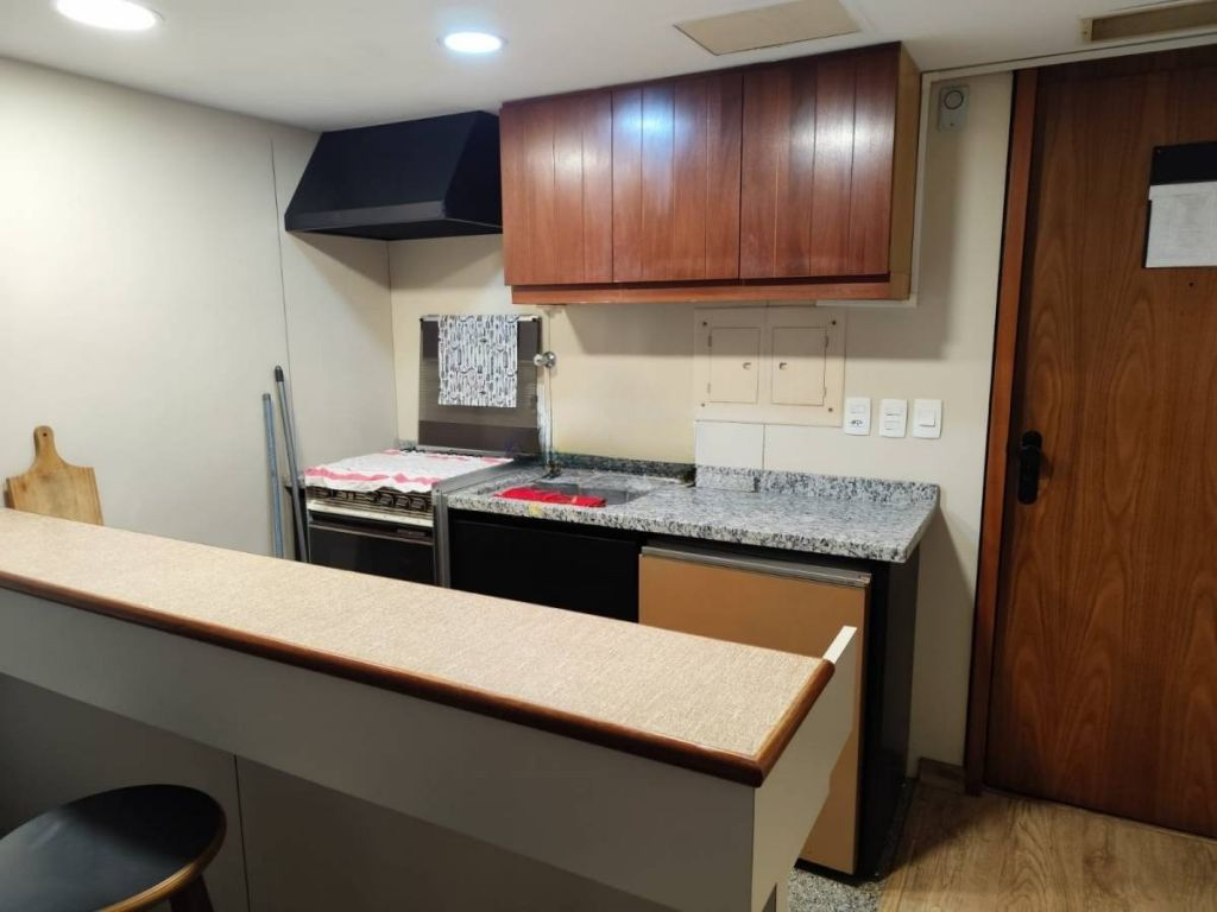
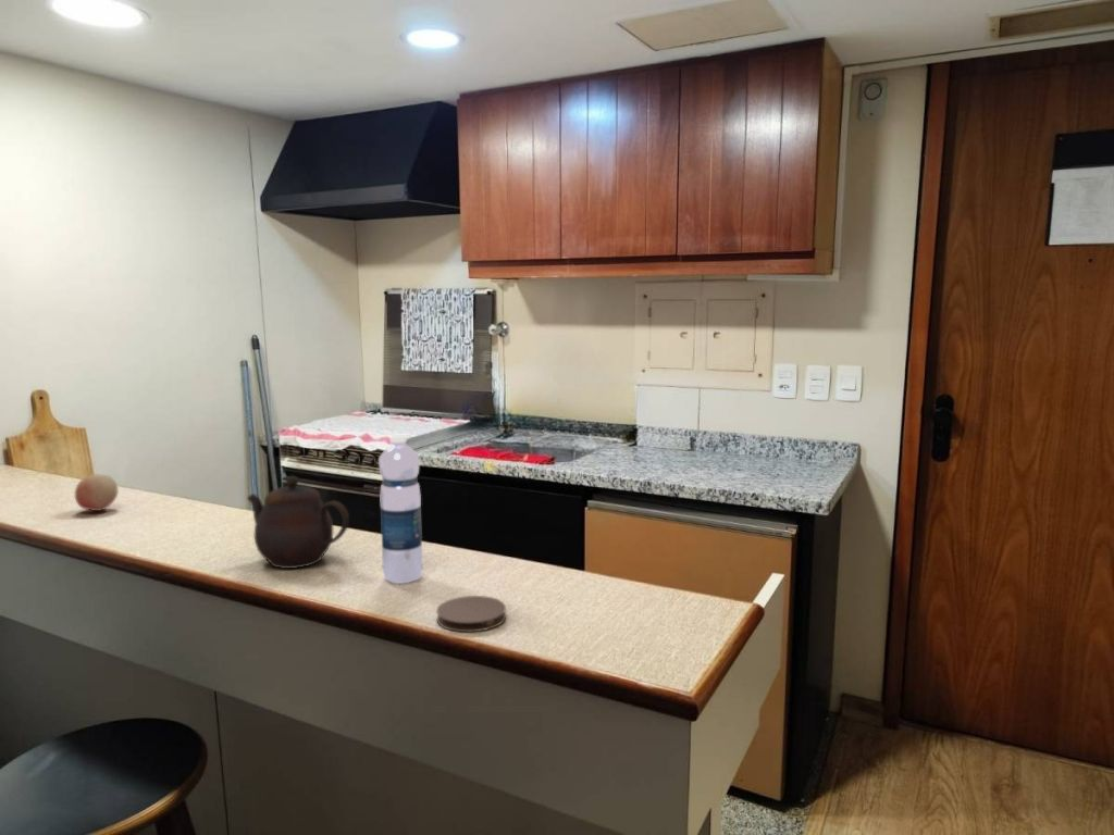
+ teapot [246,475,350,570]
+ water bottle [377,434,423,584]
+ fruit [74,474,120,512]
+ coaster [435,595,507,633]
